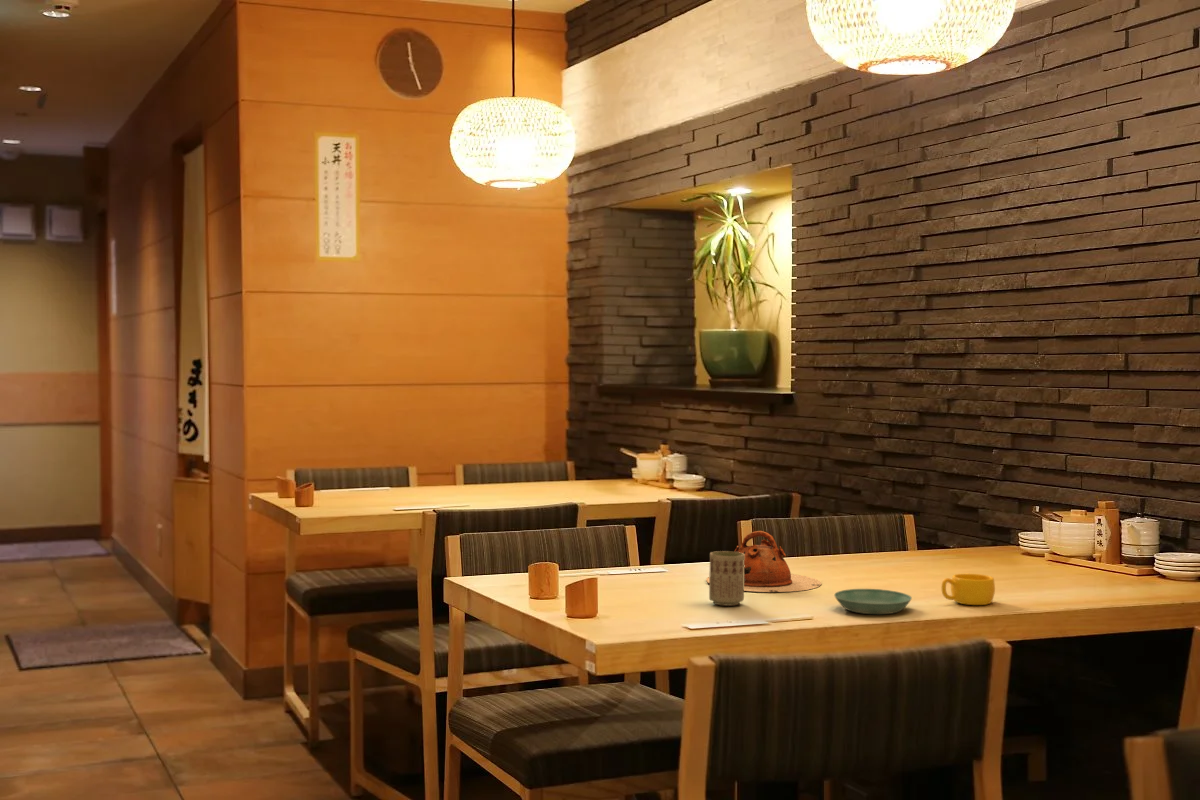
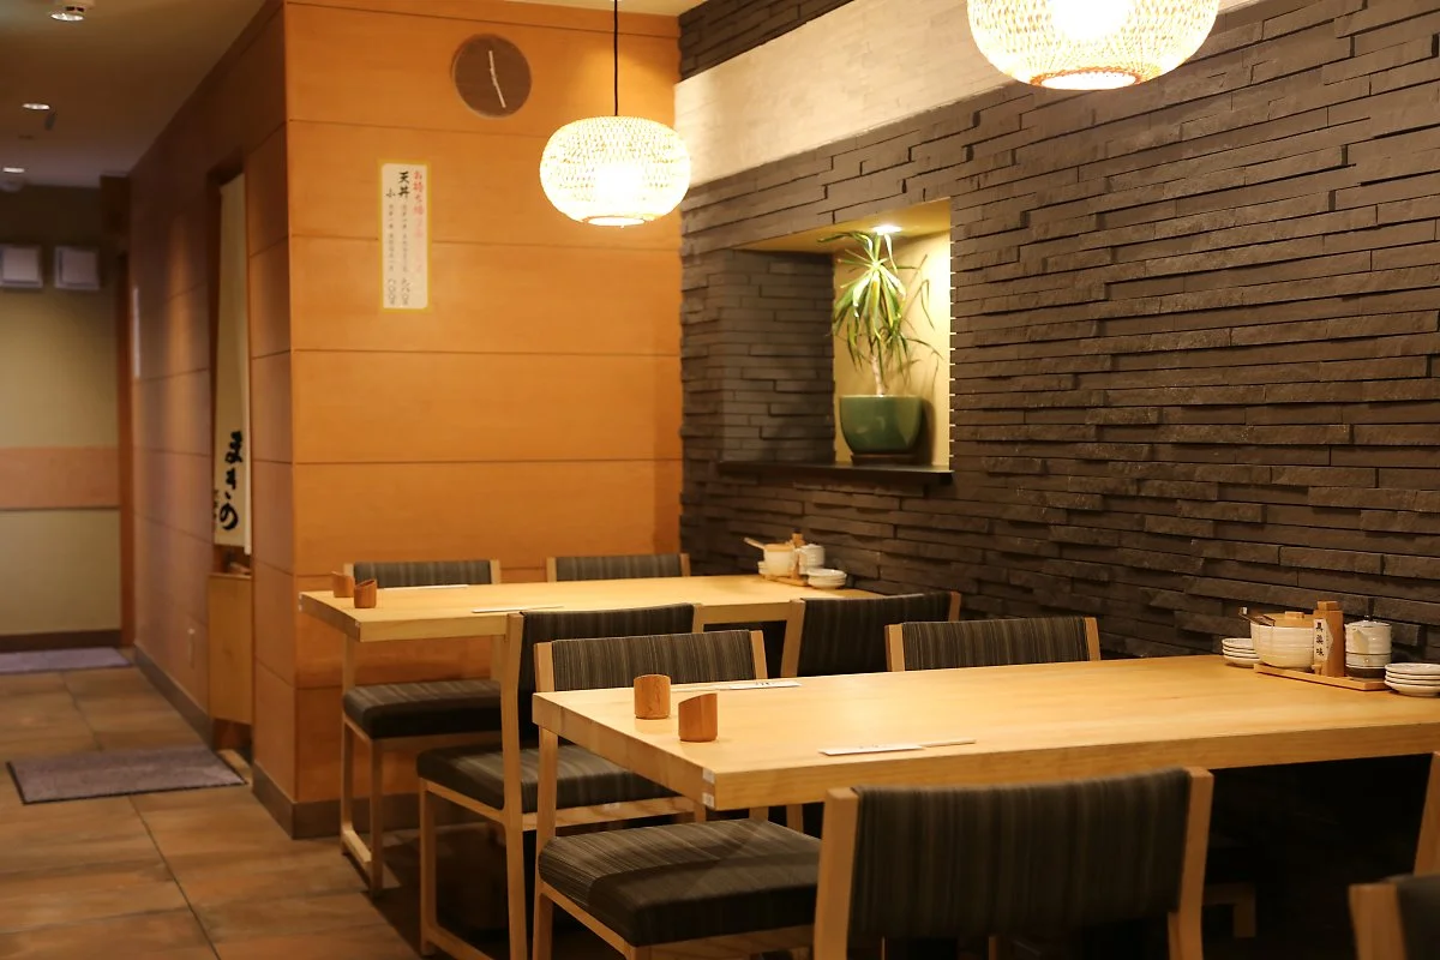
- saucer [833,588,913,615]
- cup [708,550,745,607]
- teapot [705,530,822,593]
- cup [940,573,996,606]
